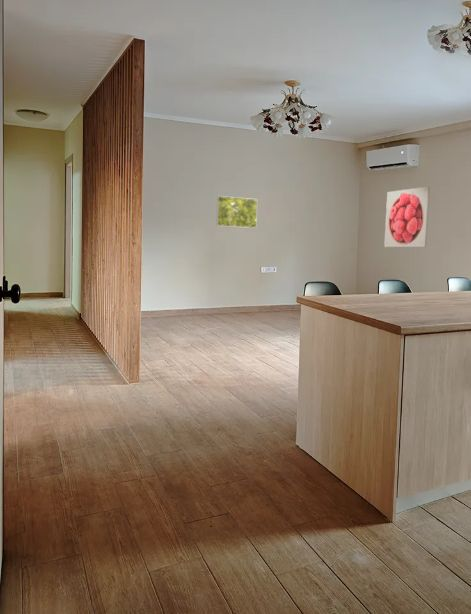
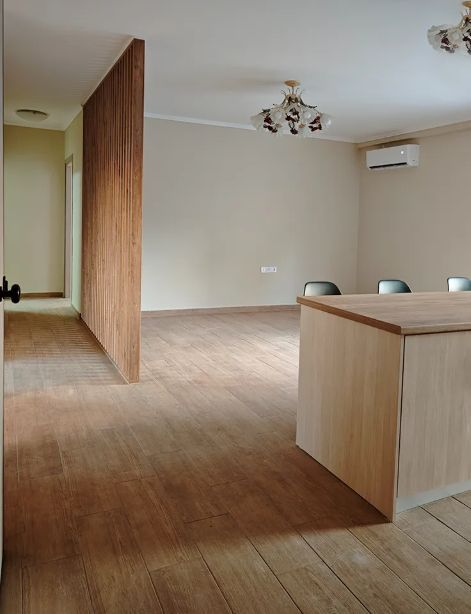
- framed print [216,195,258,229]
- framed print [383,186,431,248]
